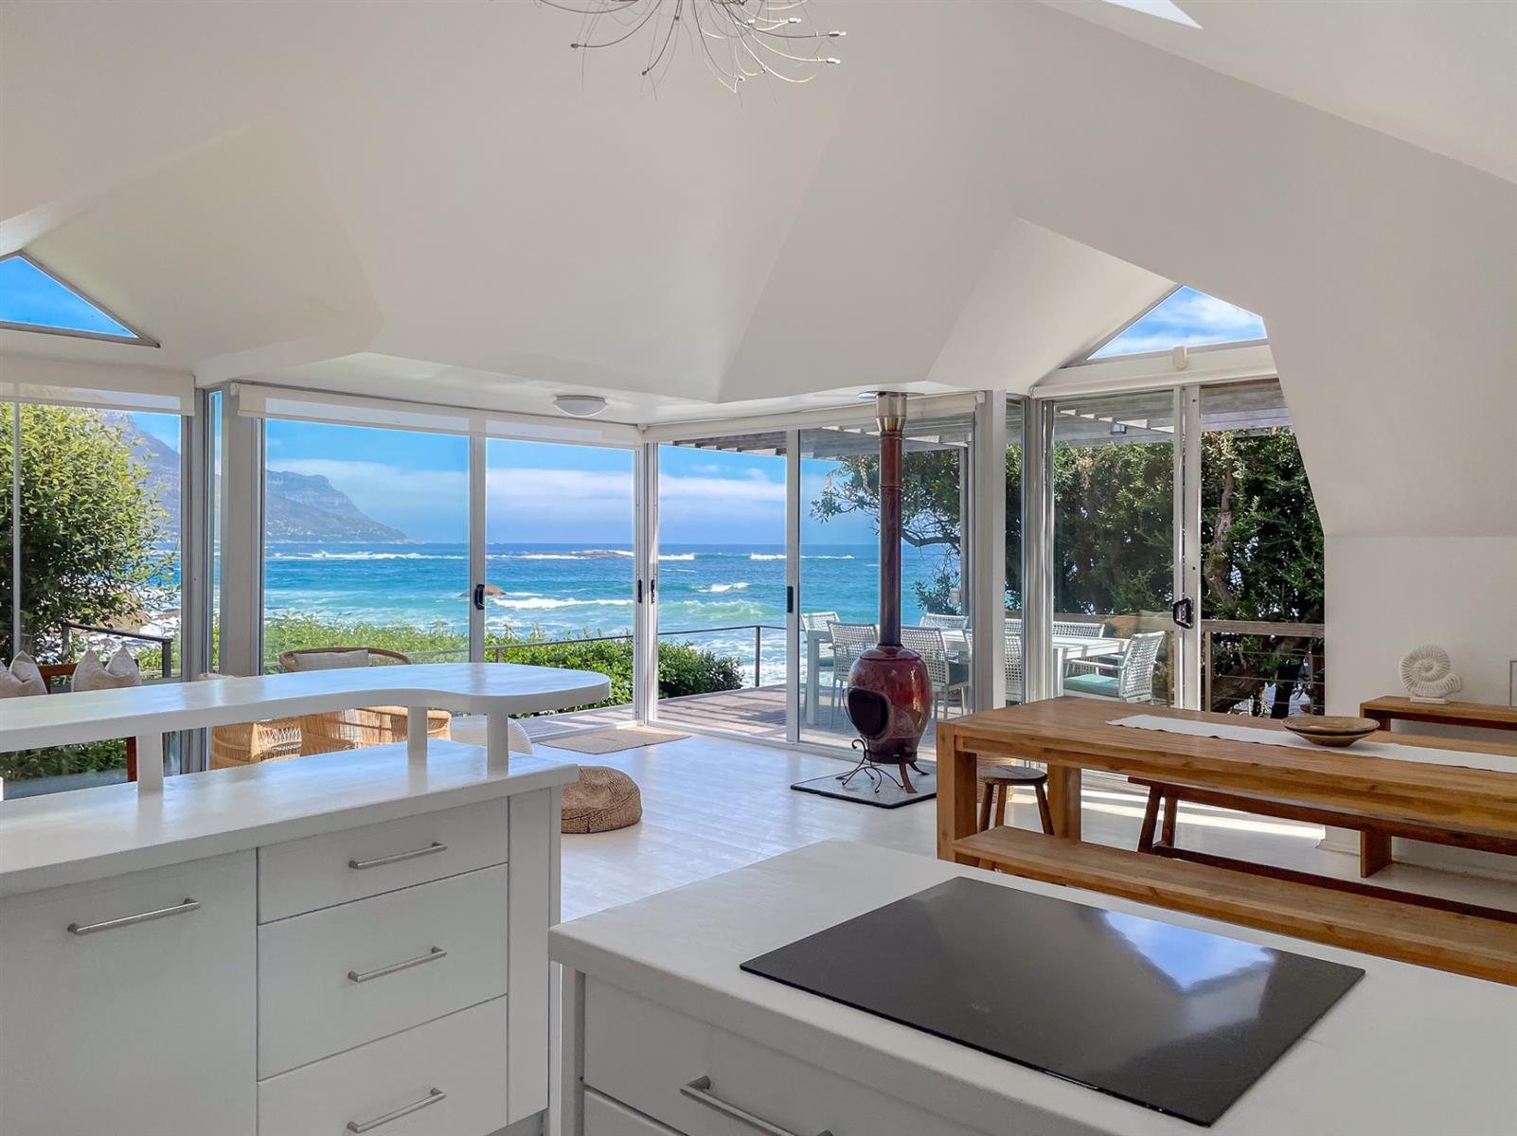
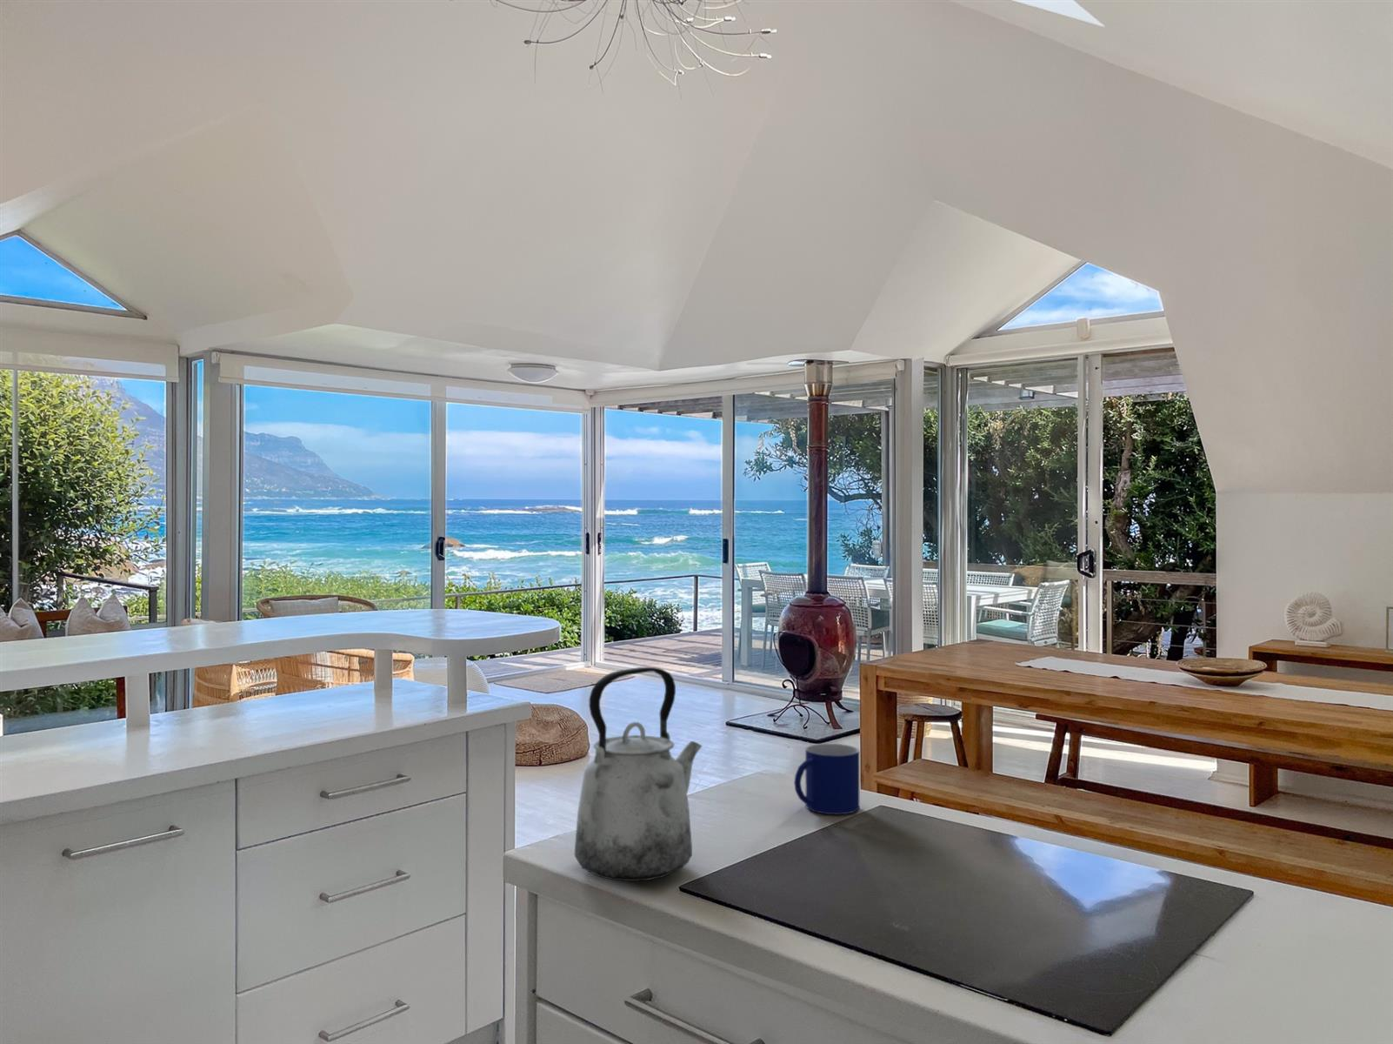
+ kettle [573,667,703,882]
+ mug [793,744,860,815]
